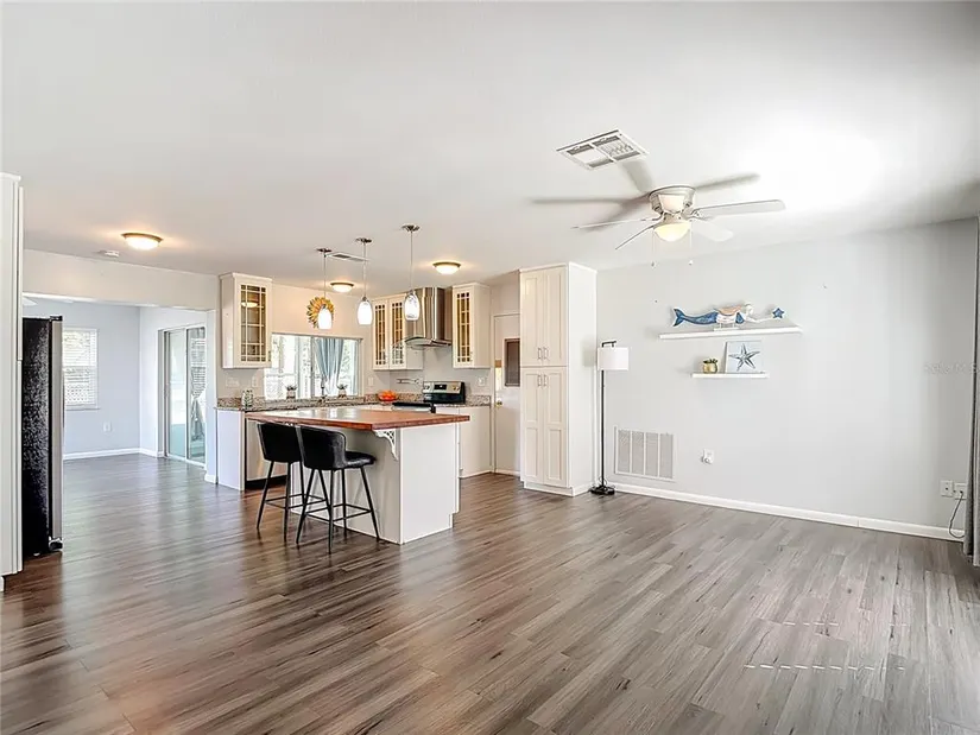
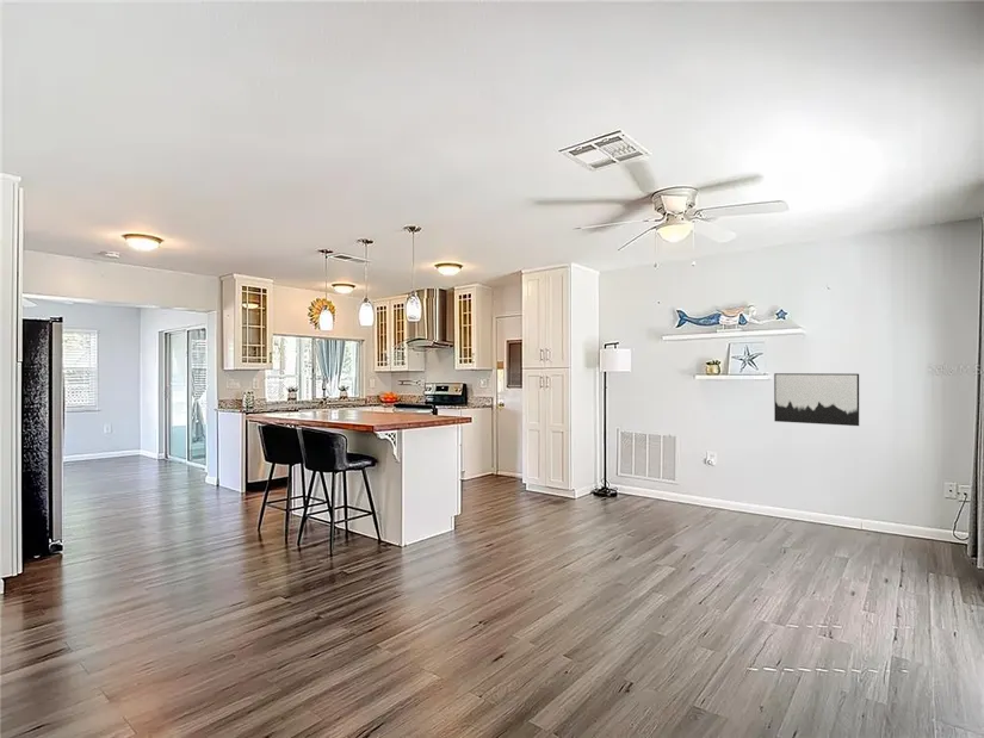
+ wall art [773,372,860,427]
